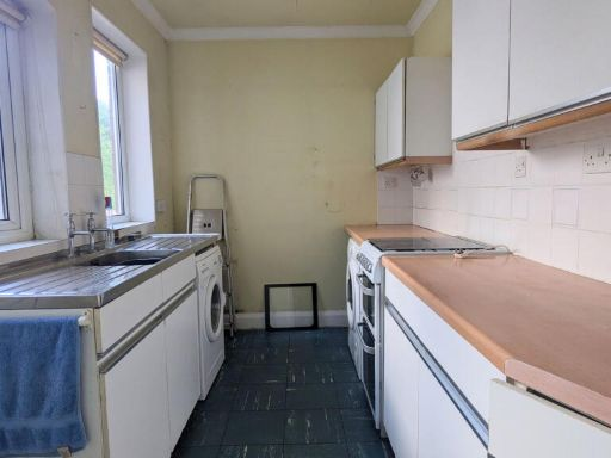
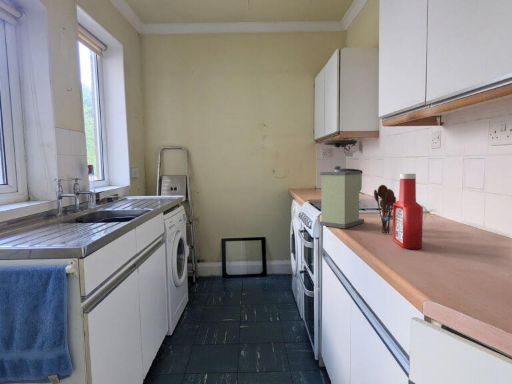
+ coffee grinder [319,139,365,229]
+ soap bottle [391,173,424,250]
+ utensil holder [373,184,397,234]
